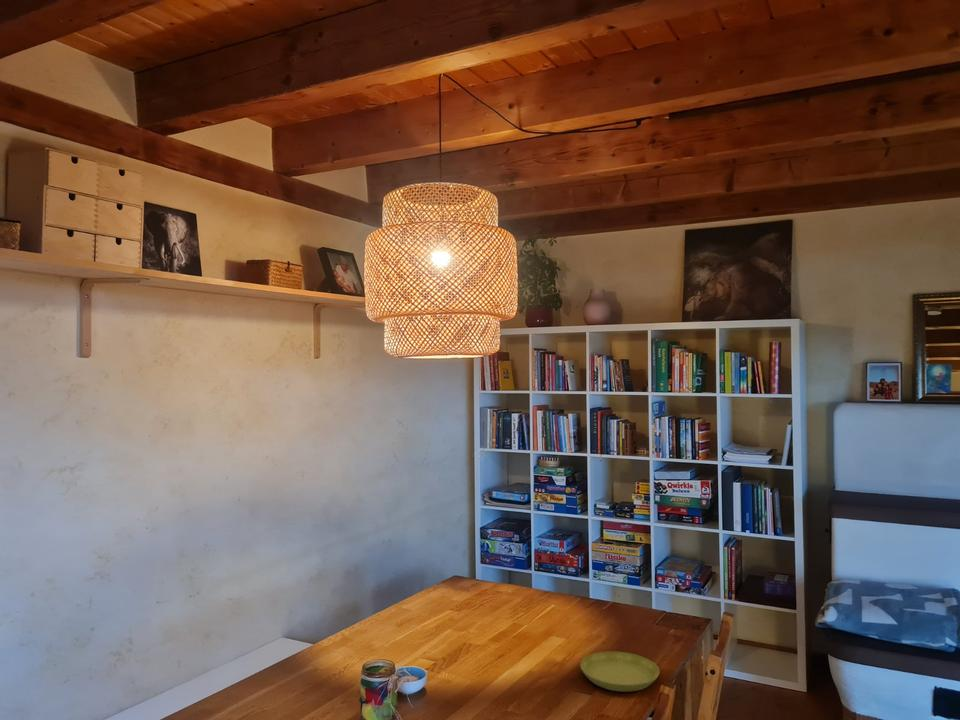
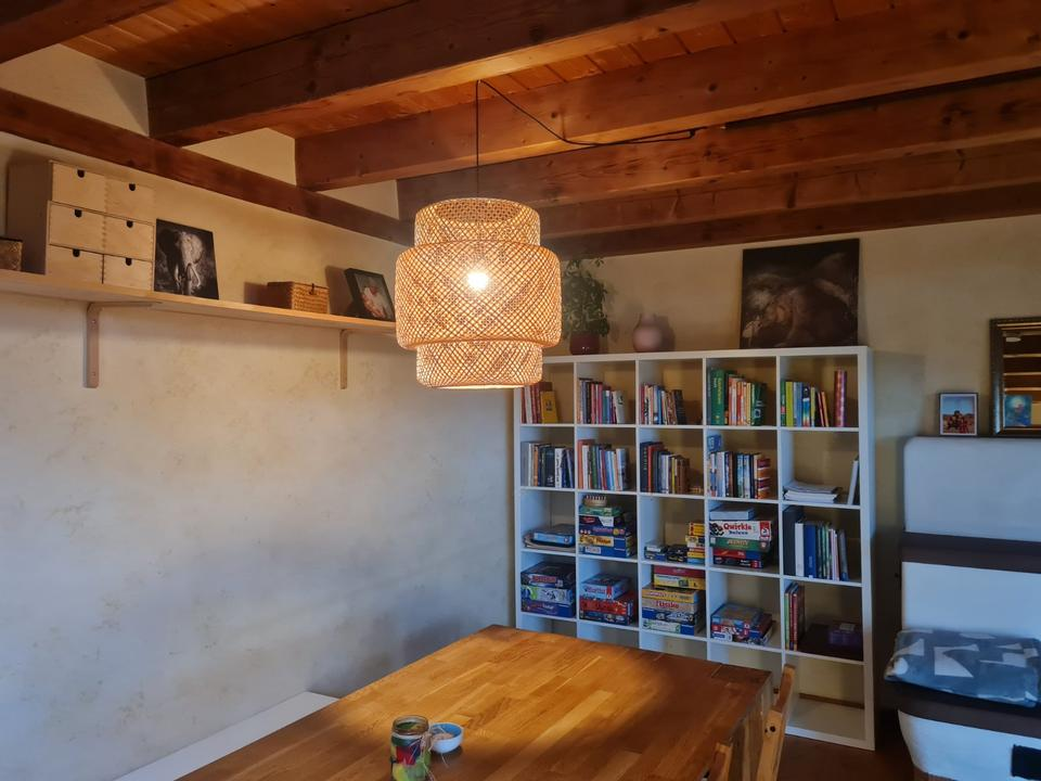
- saucer [579,651,660,693]
